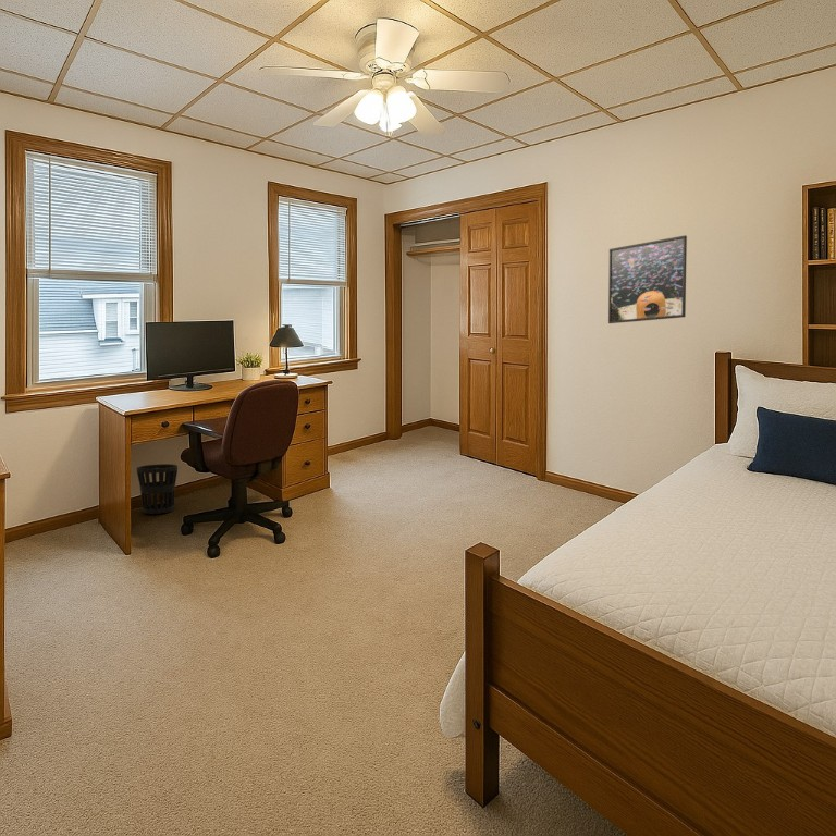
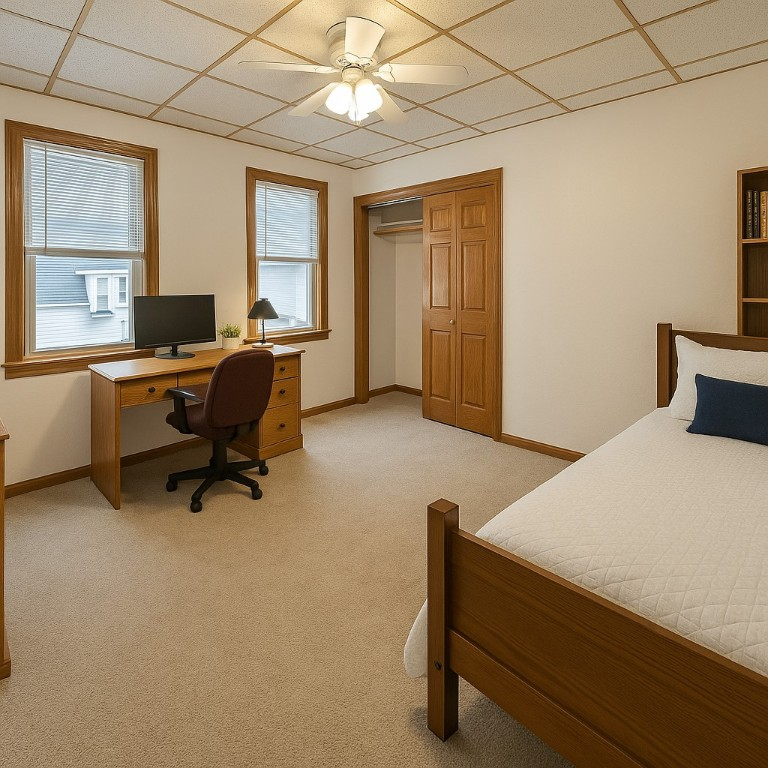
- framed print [607,235,688,324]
- wastebasket [136,463,179,515]
